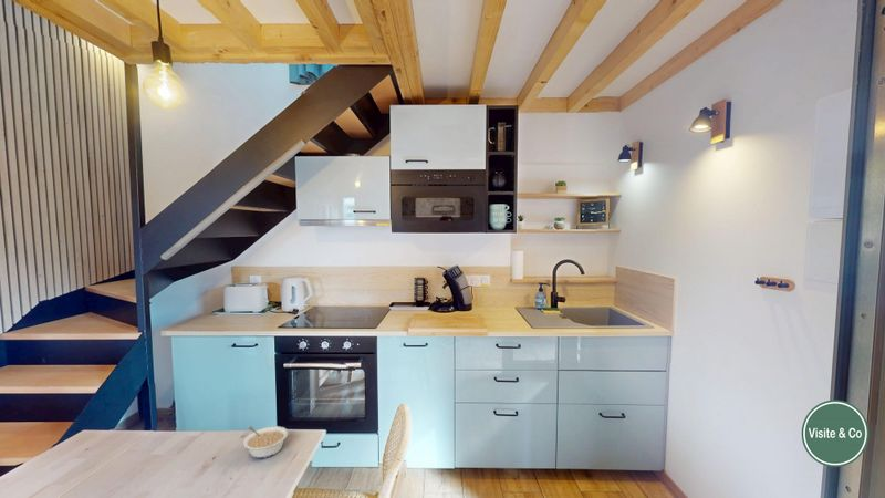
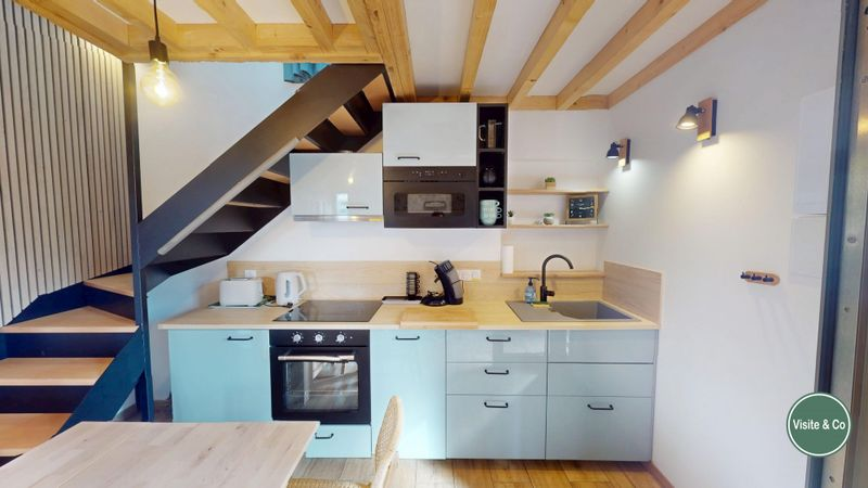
- legume [242,425,289,459]
